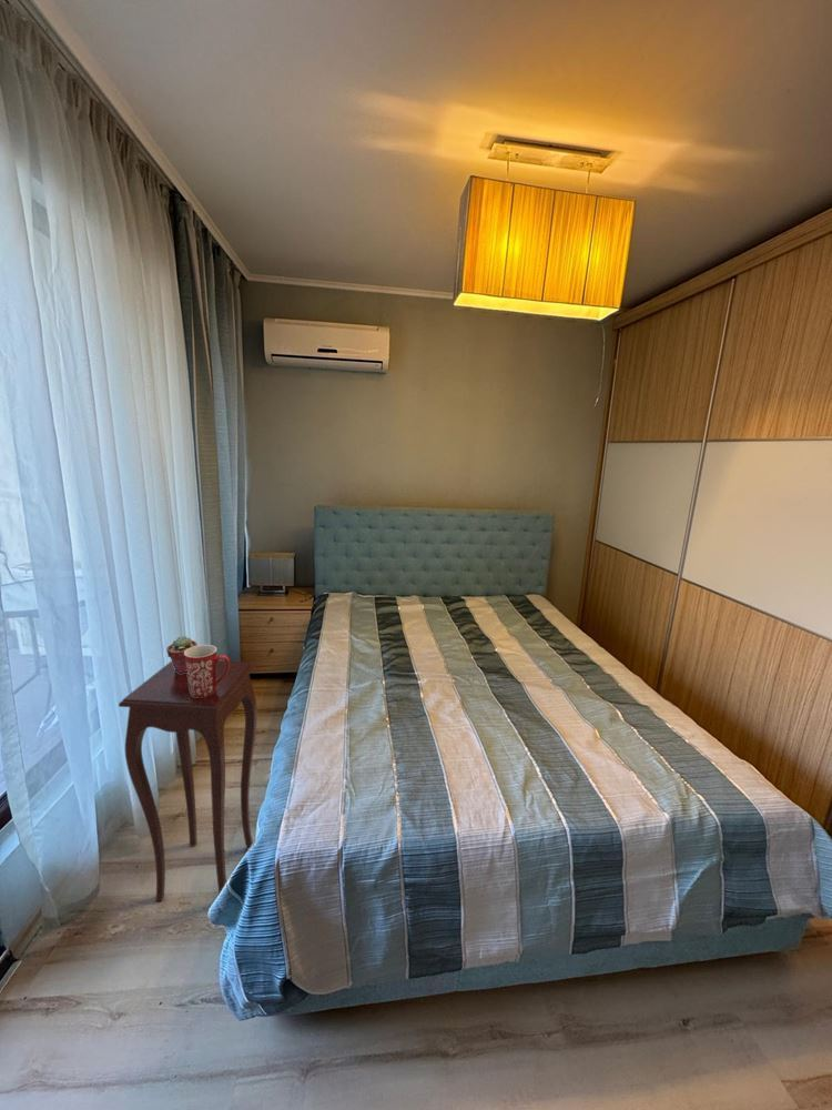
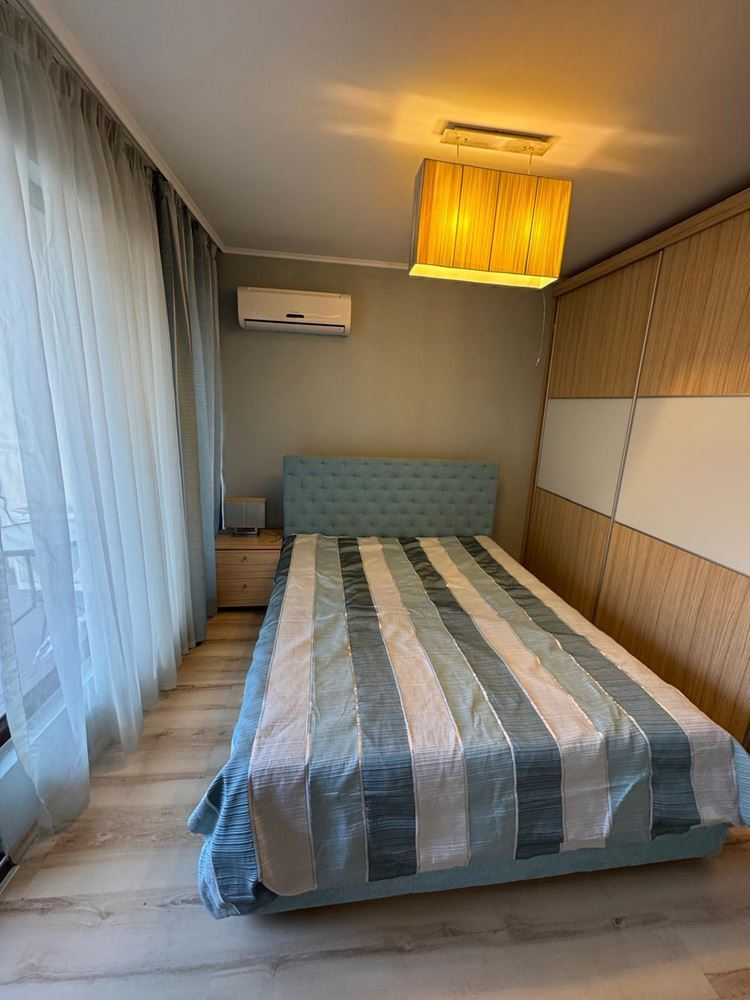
- side table [118,659,258,902]
- mug [184,644,231,697]
- potted succulent [165,635,199,674]
